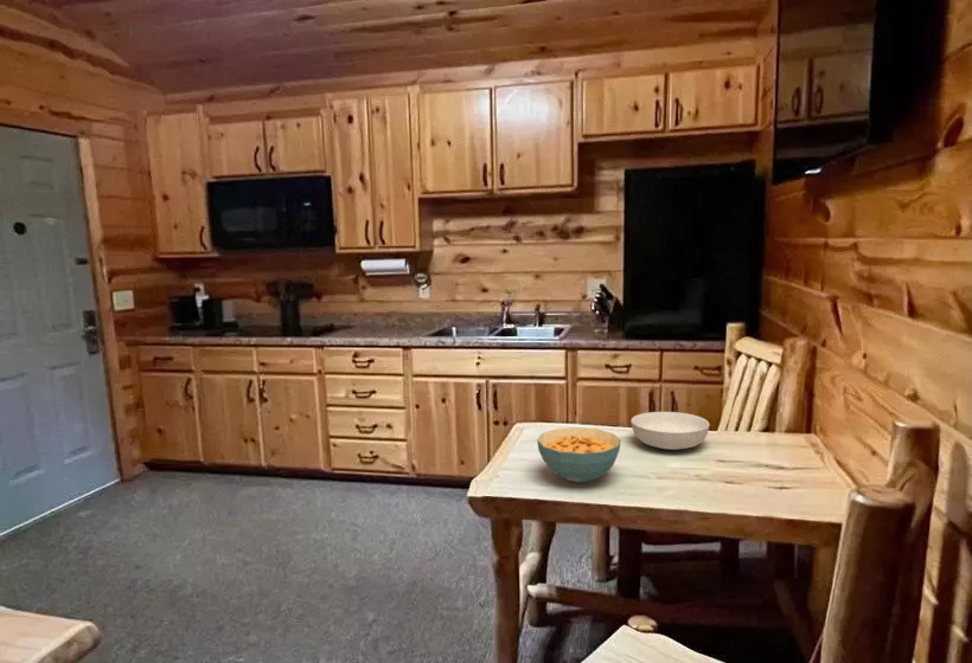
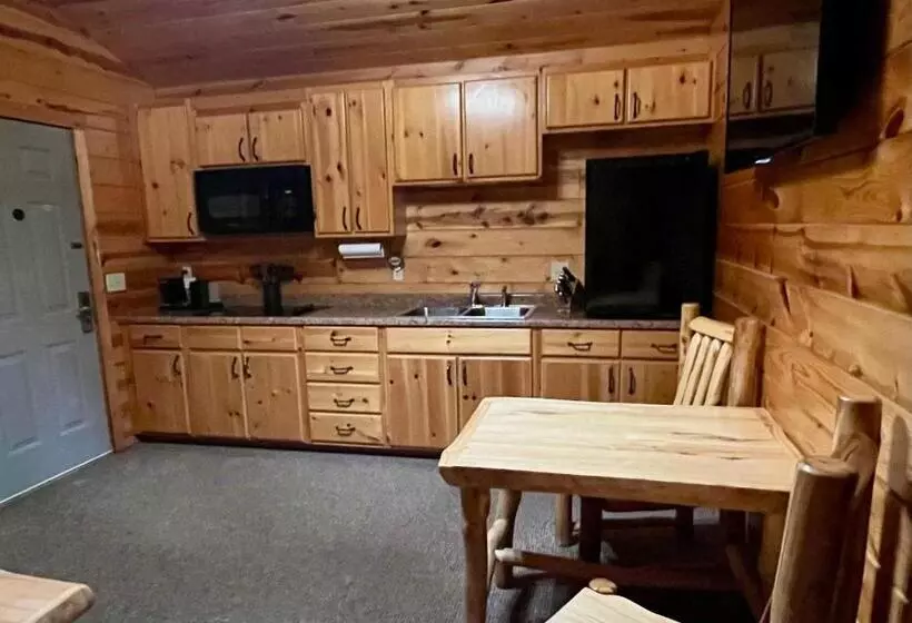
- serving bowl [629,411,710,451]
- cereal bowl [536,426,622,484]
